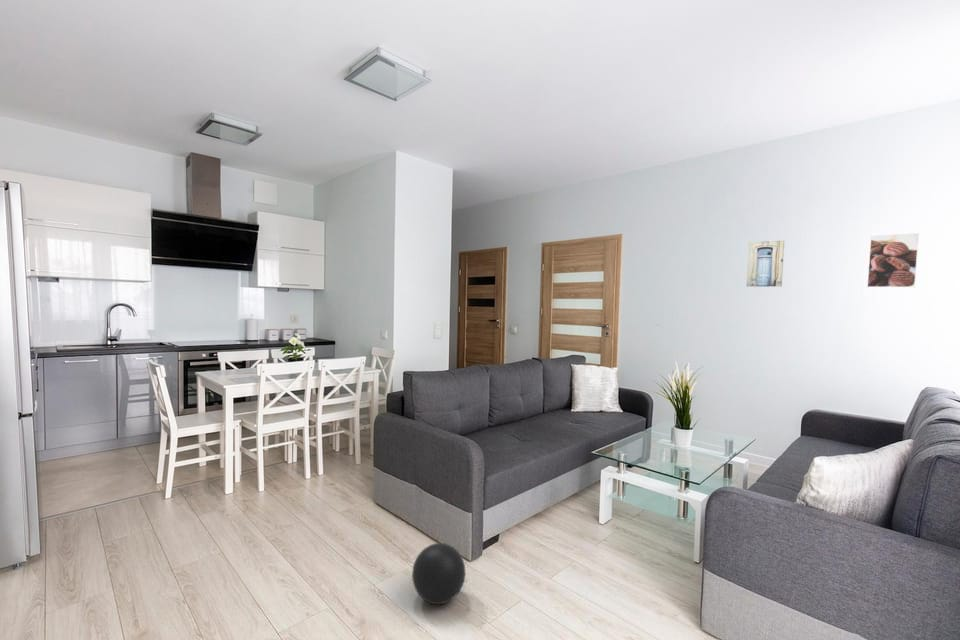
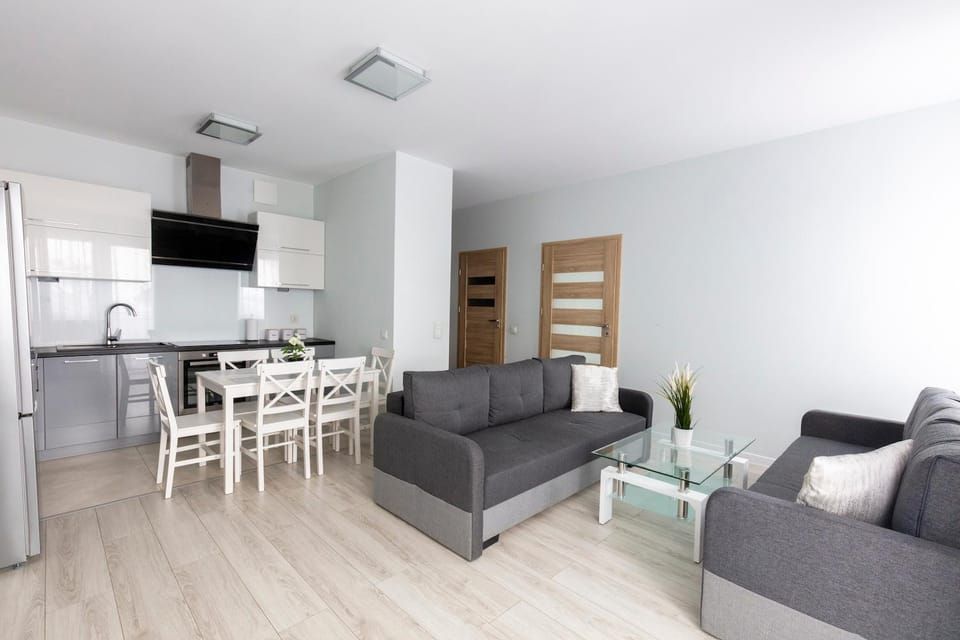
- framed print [866,232,920,288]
- wall art [745,239,785,287]
- ball [411,542,466,605]
